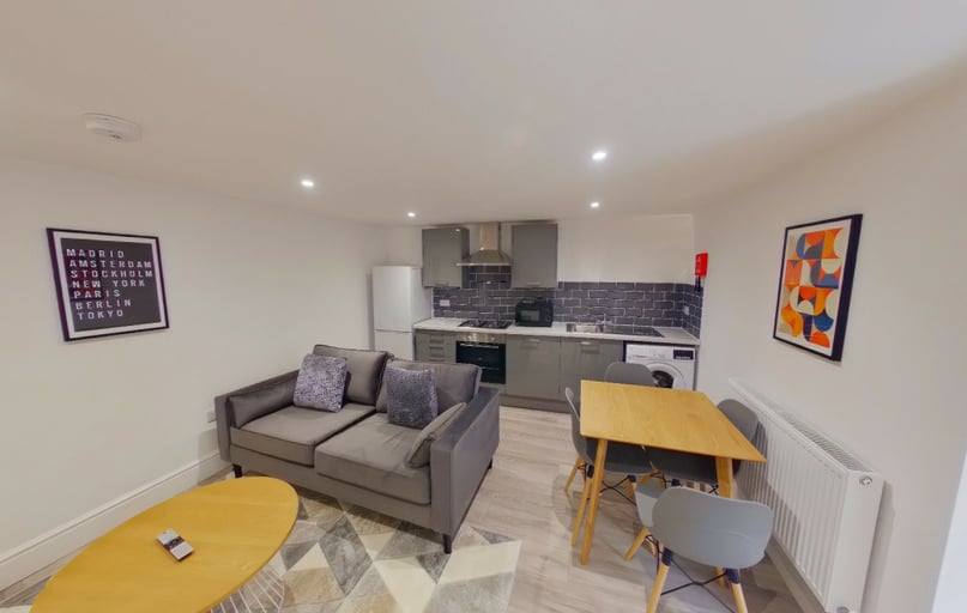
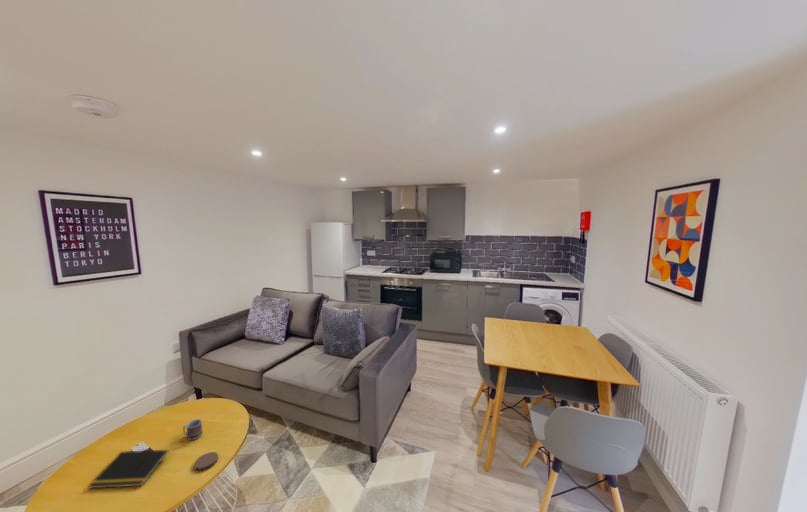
+ notepad [88,449,170,489]
+ coaster [193,451,219,472]
+ cup [182,418,203,441]
